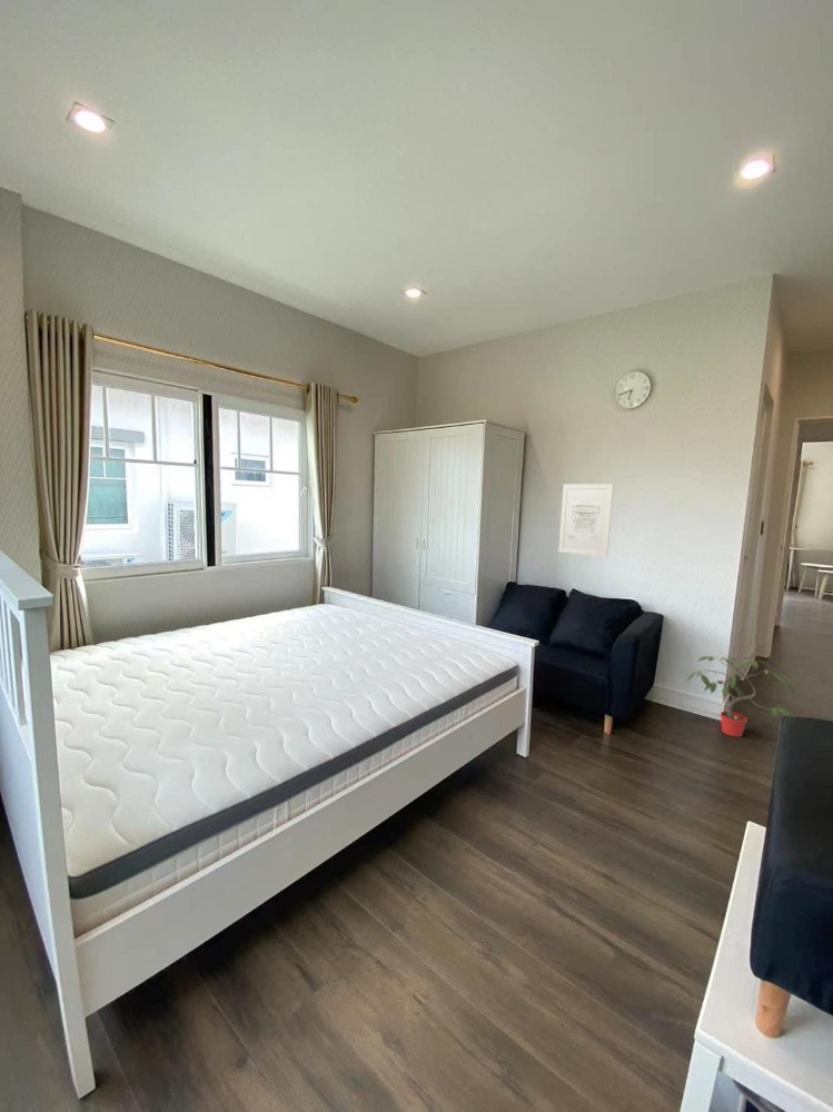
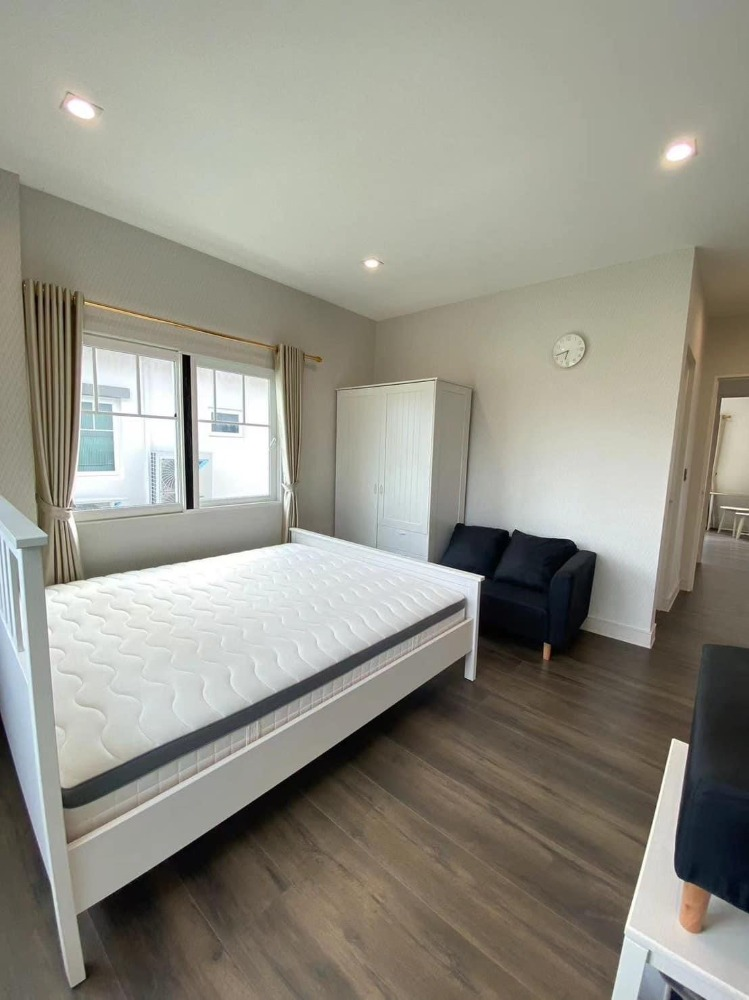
- potted plant [685,655,800,738]
- wall art [557,484,615,558]
